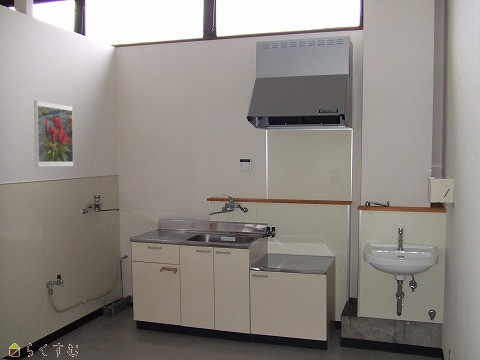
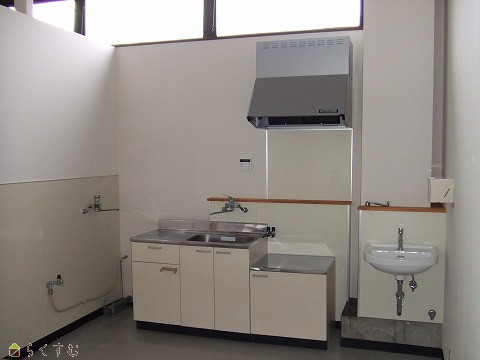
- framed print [33,100,74,167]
